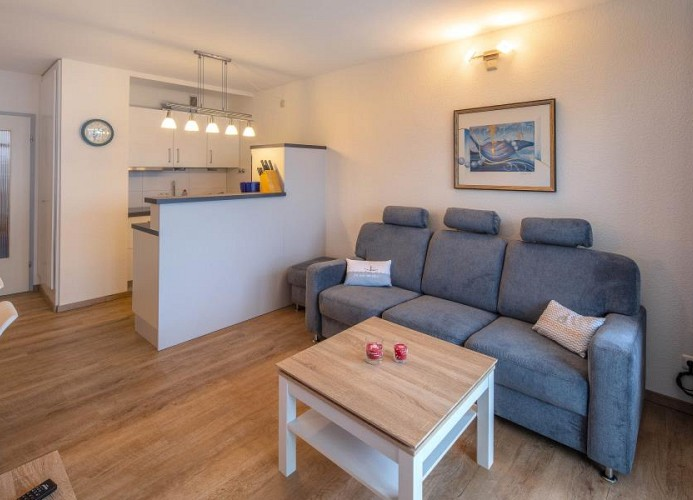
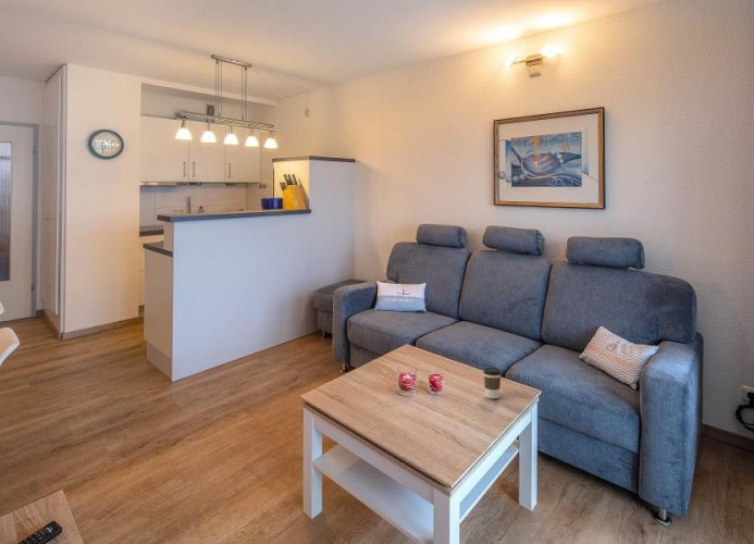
+ coffee cup [483,367,503,399]
